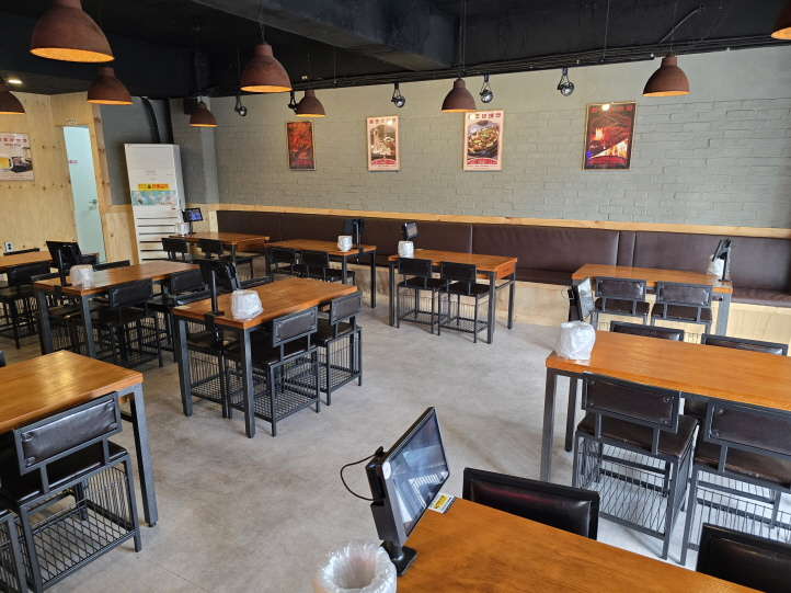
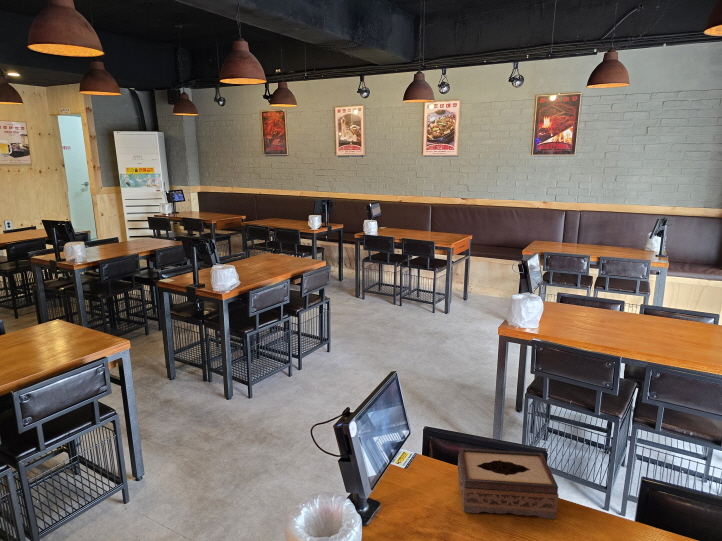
+ tissue box [457,447,560,520]
